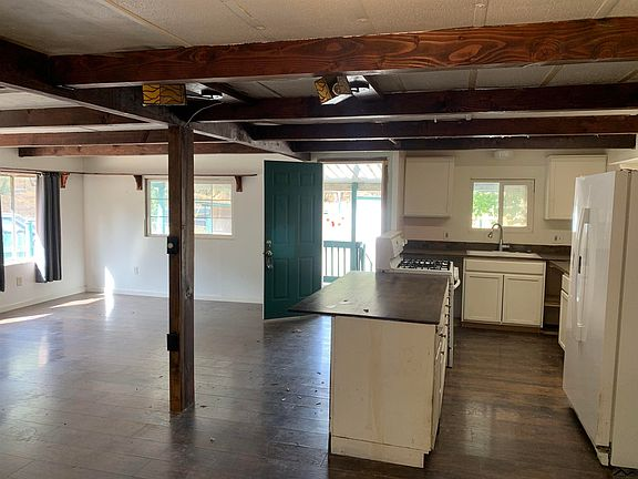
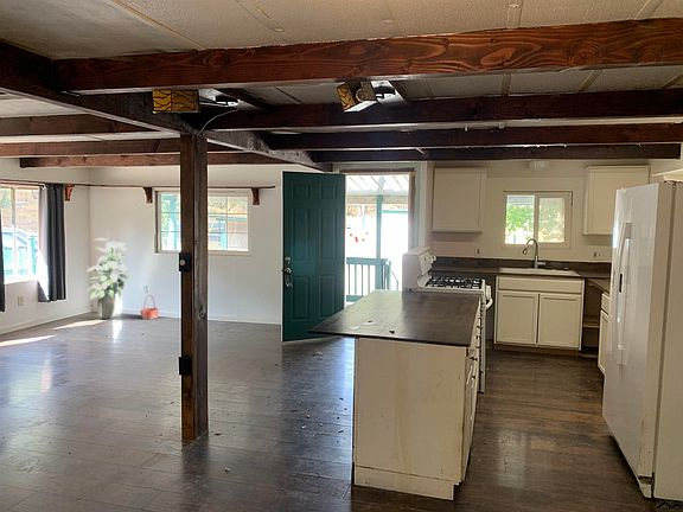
+ basket [139,294,160,320]
+ indoor plant [85,237,134,320]
